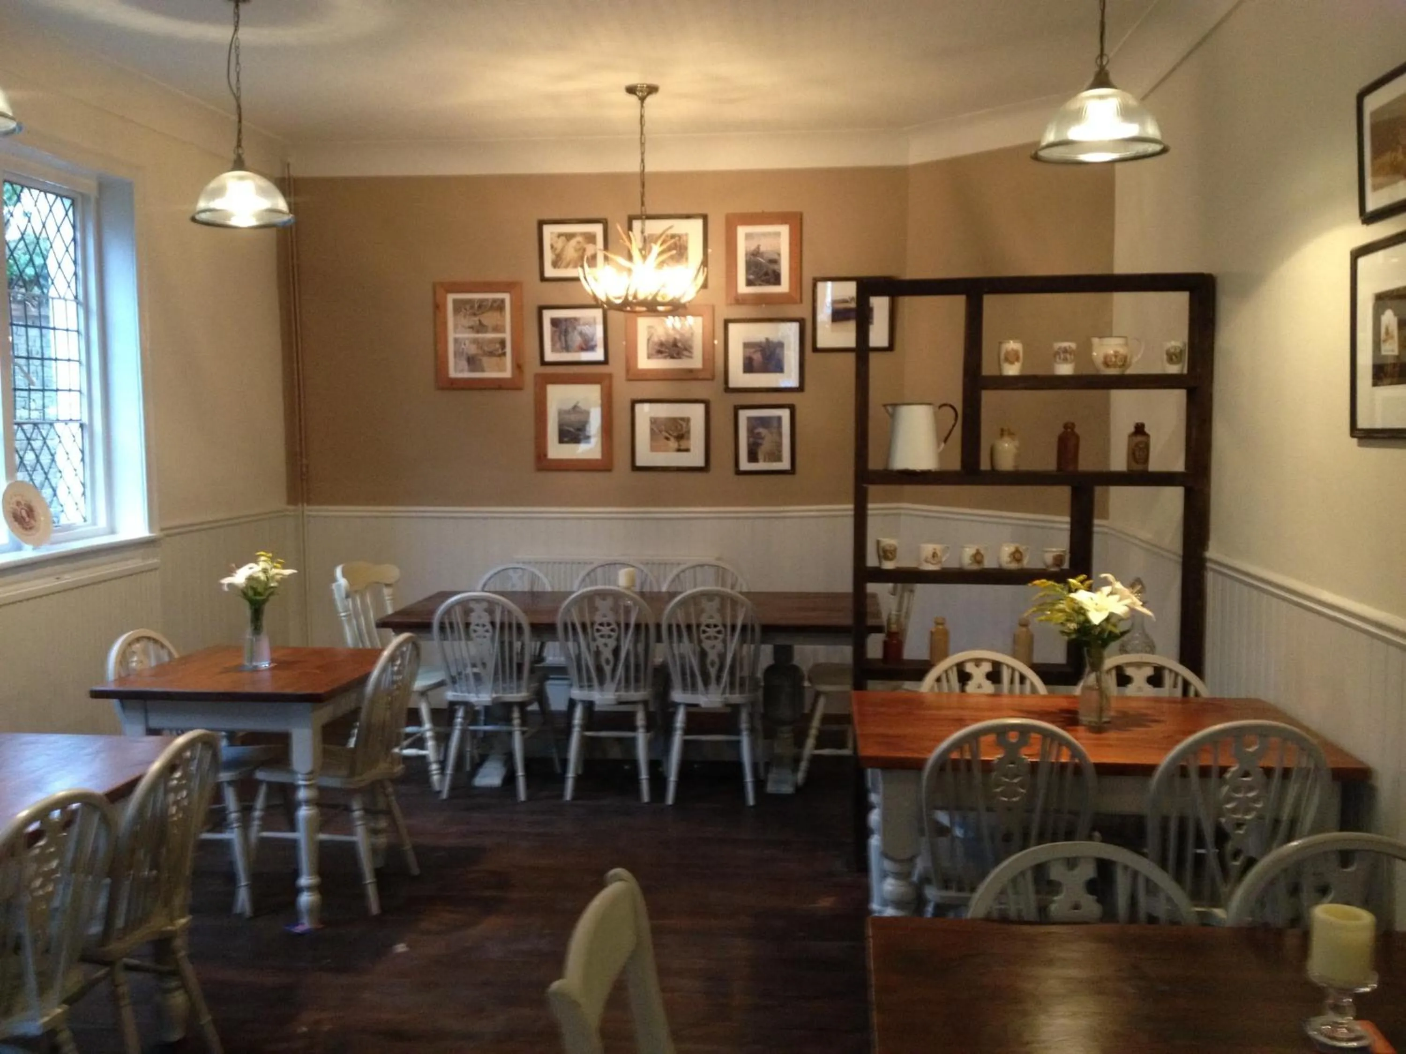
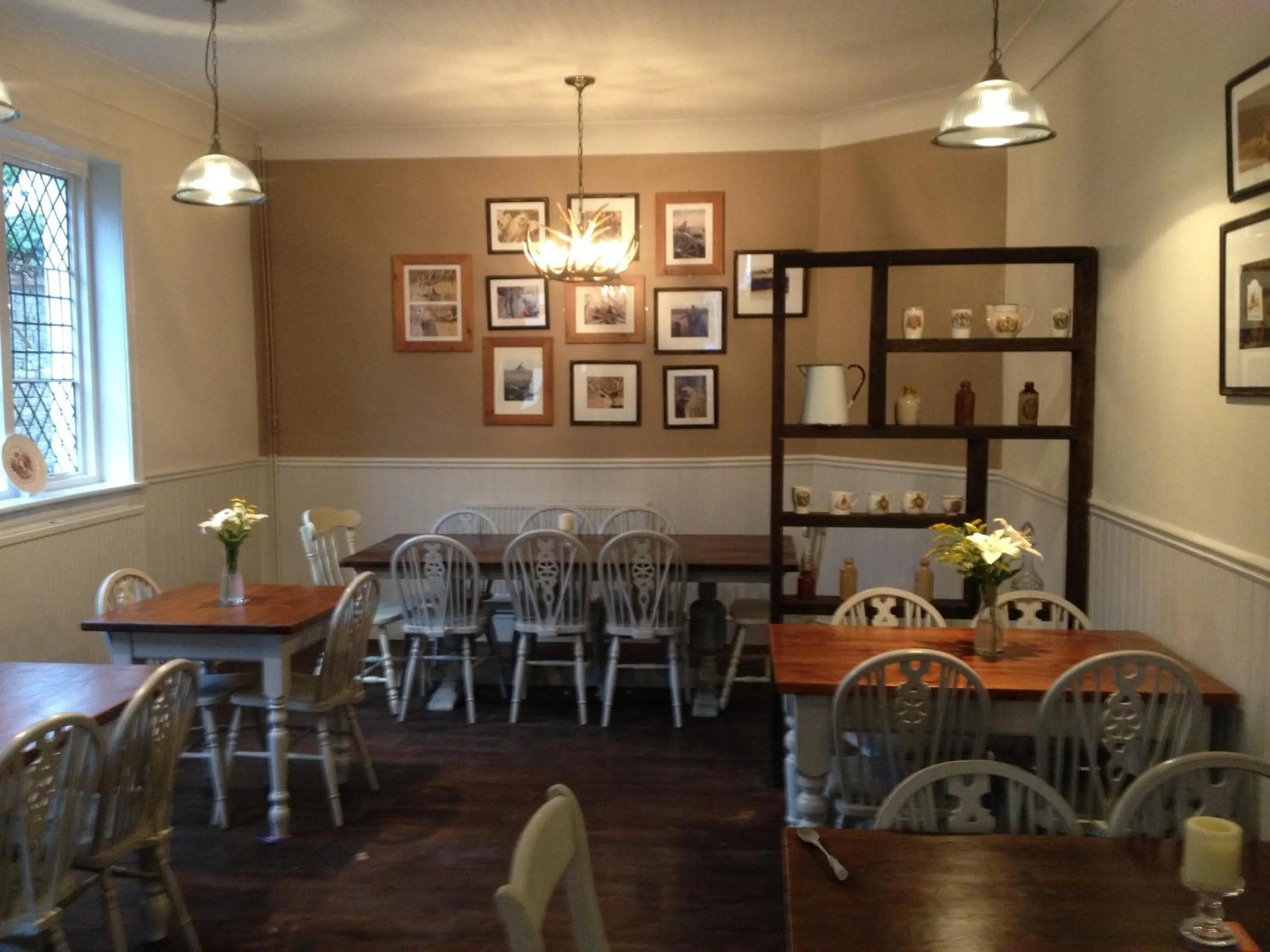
+ soupspoon [797,827,848,880]
